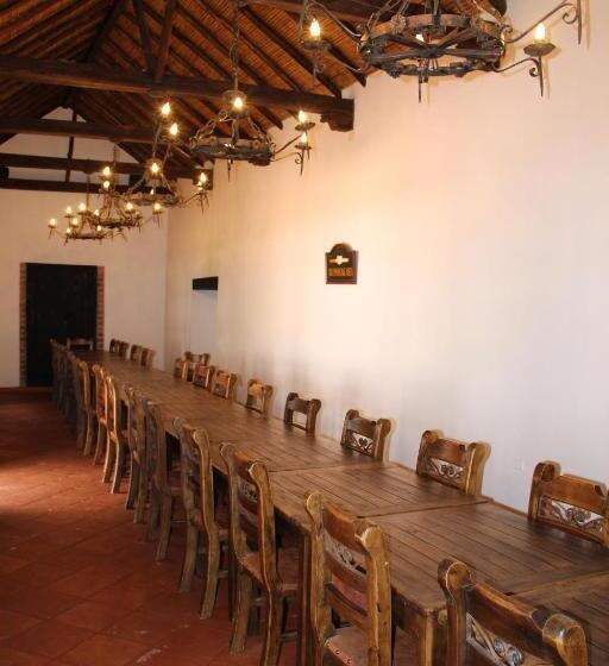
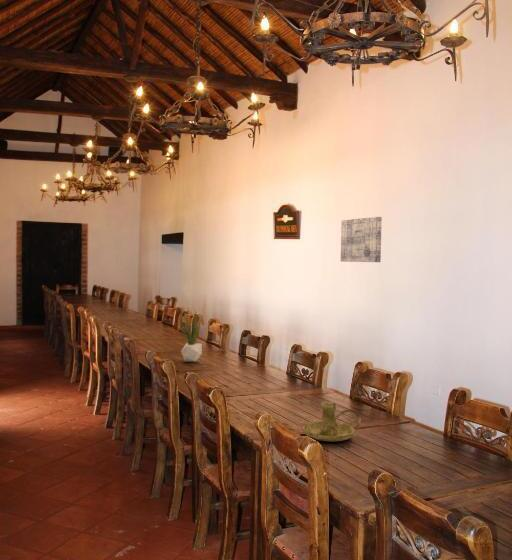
+ candle holder [302,401,362,443]
+ wall art [340,216,383,263]
+ potted plant [179,306,203,363]
